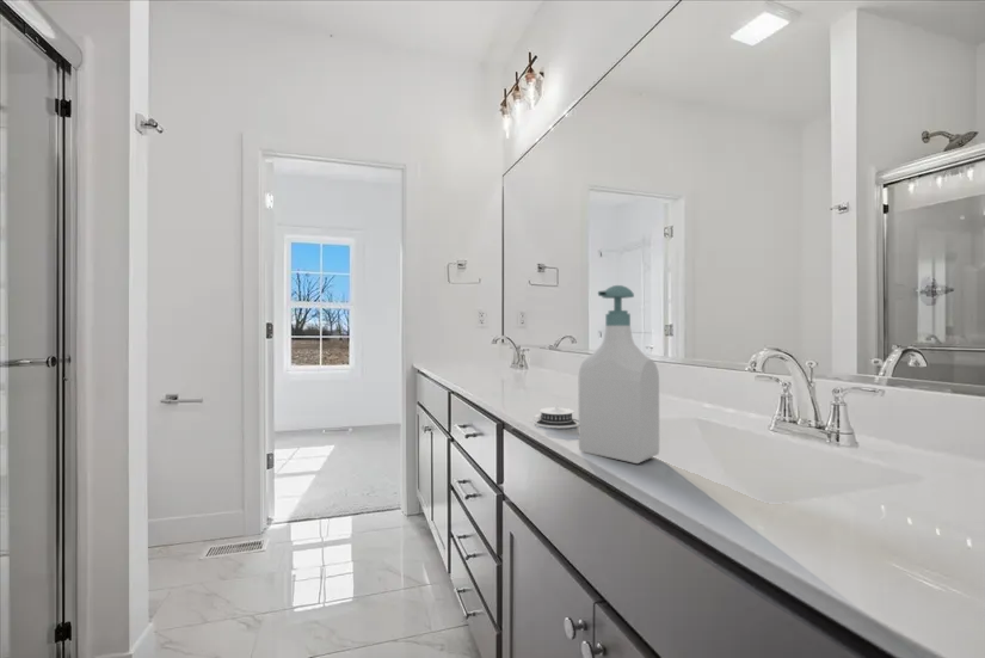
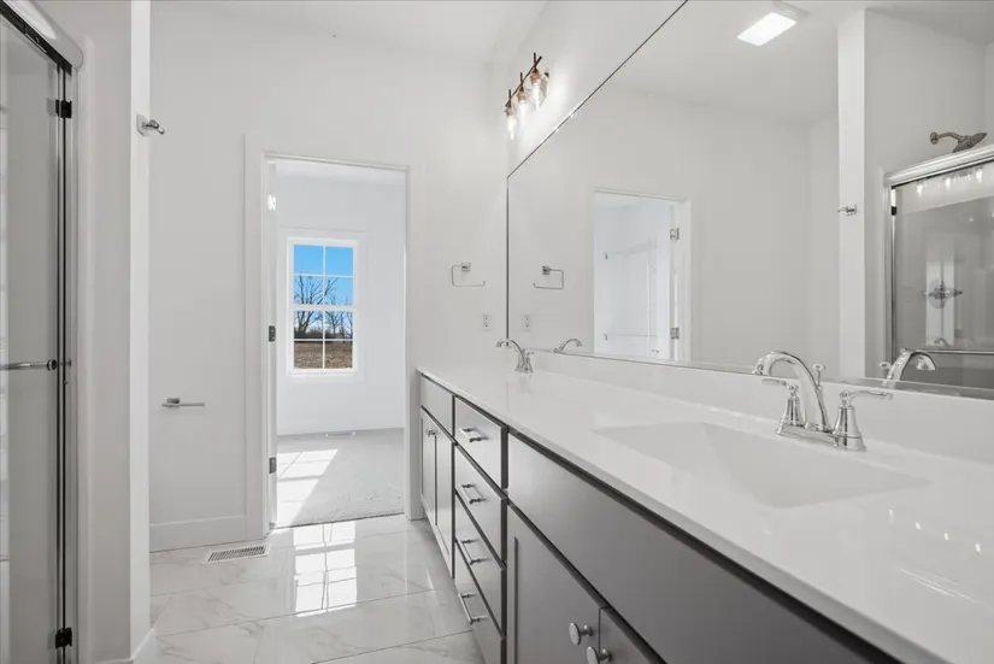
- soap bottle [578,284,660,465]
- architectural model [532,404,579,429]
